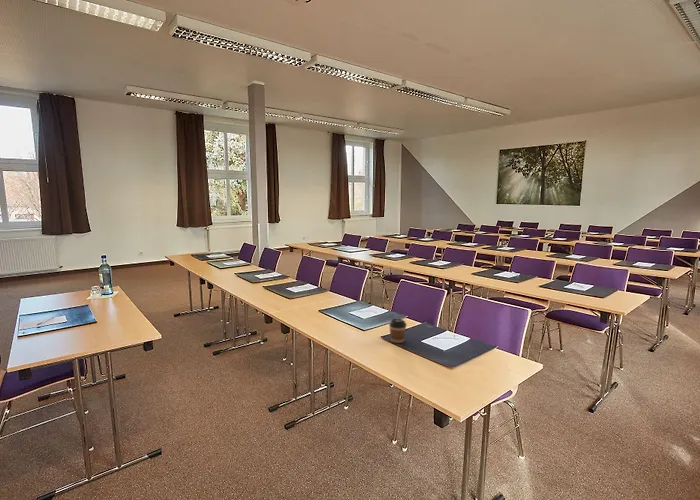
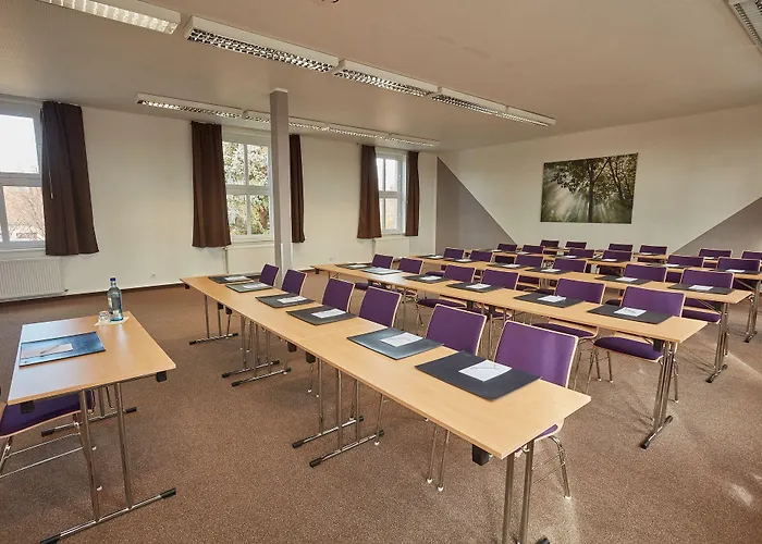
- coffee cup [388,317,408,344]
